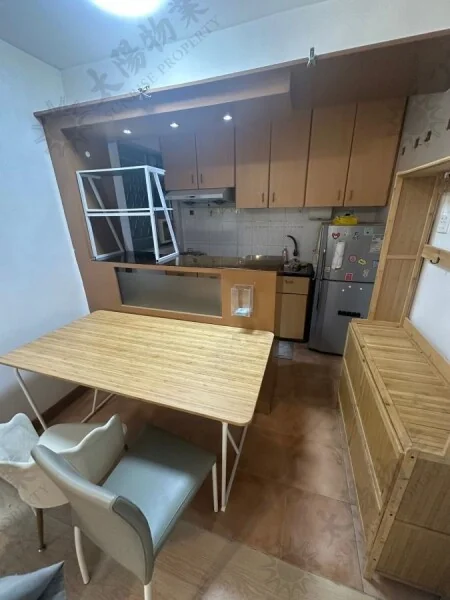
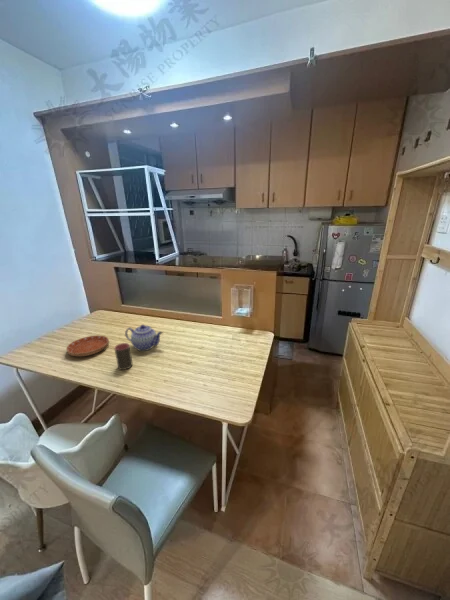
+ cup [113,342,134,371]
+ teapot [124,324,163,352]
+ saucer [65,335,110,357]
